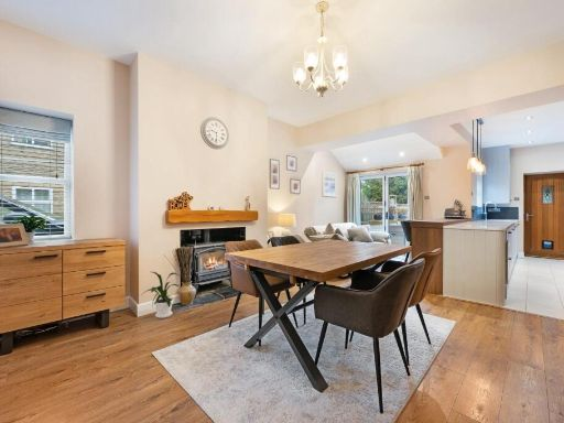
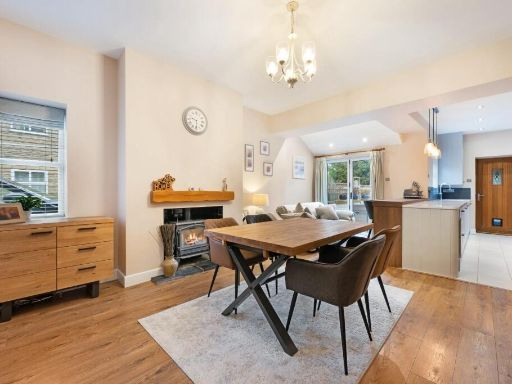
- house plant [139,271,183,319]
